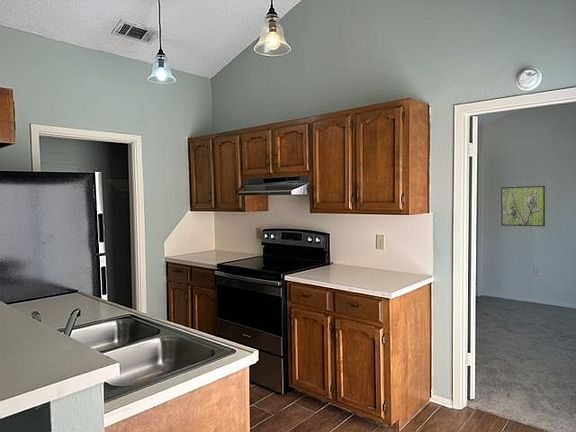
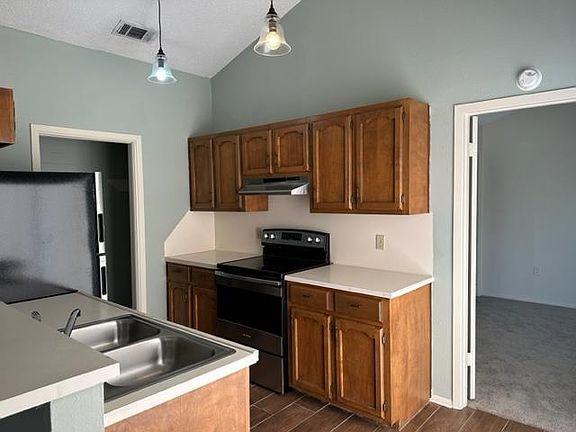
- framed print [500,185,546,227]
